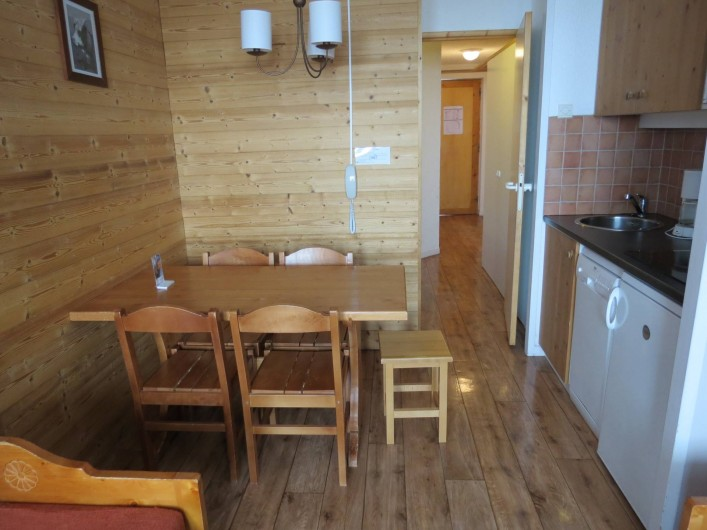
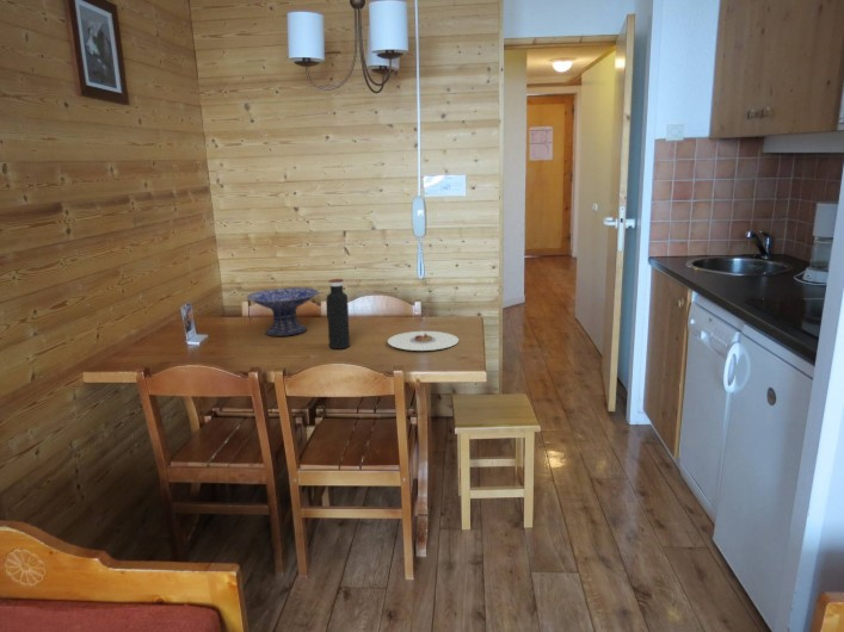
+ decorative bowl [245,286,320,337]
+ water bottle [326,278,351,351]
+ plate [387,330,460,352]
